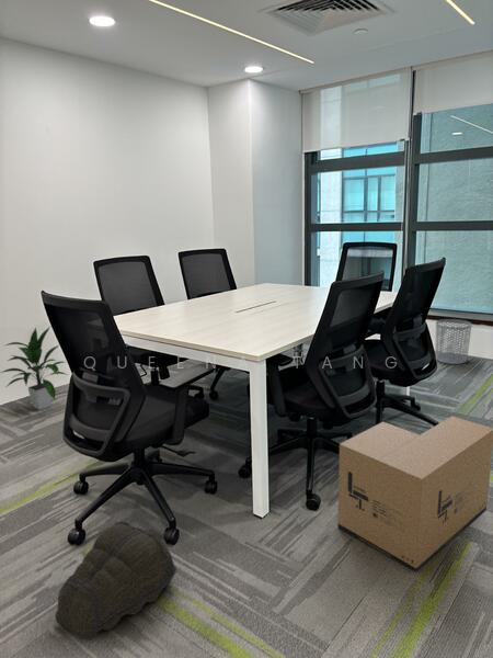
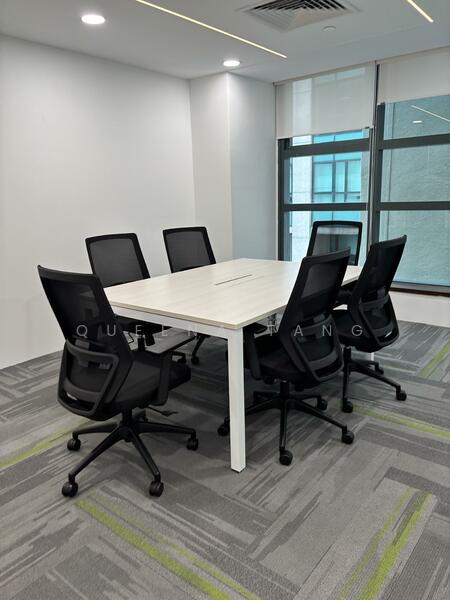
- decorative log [54,521,177,642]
- indoor plant [0,326,69,411]
- waste bin [434,318,472,365]
- cardboard box [336,416,493,574]
